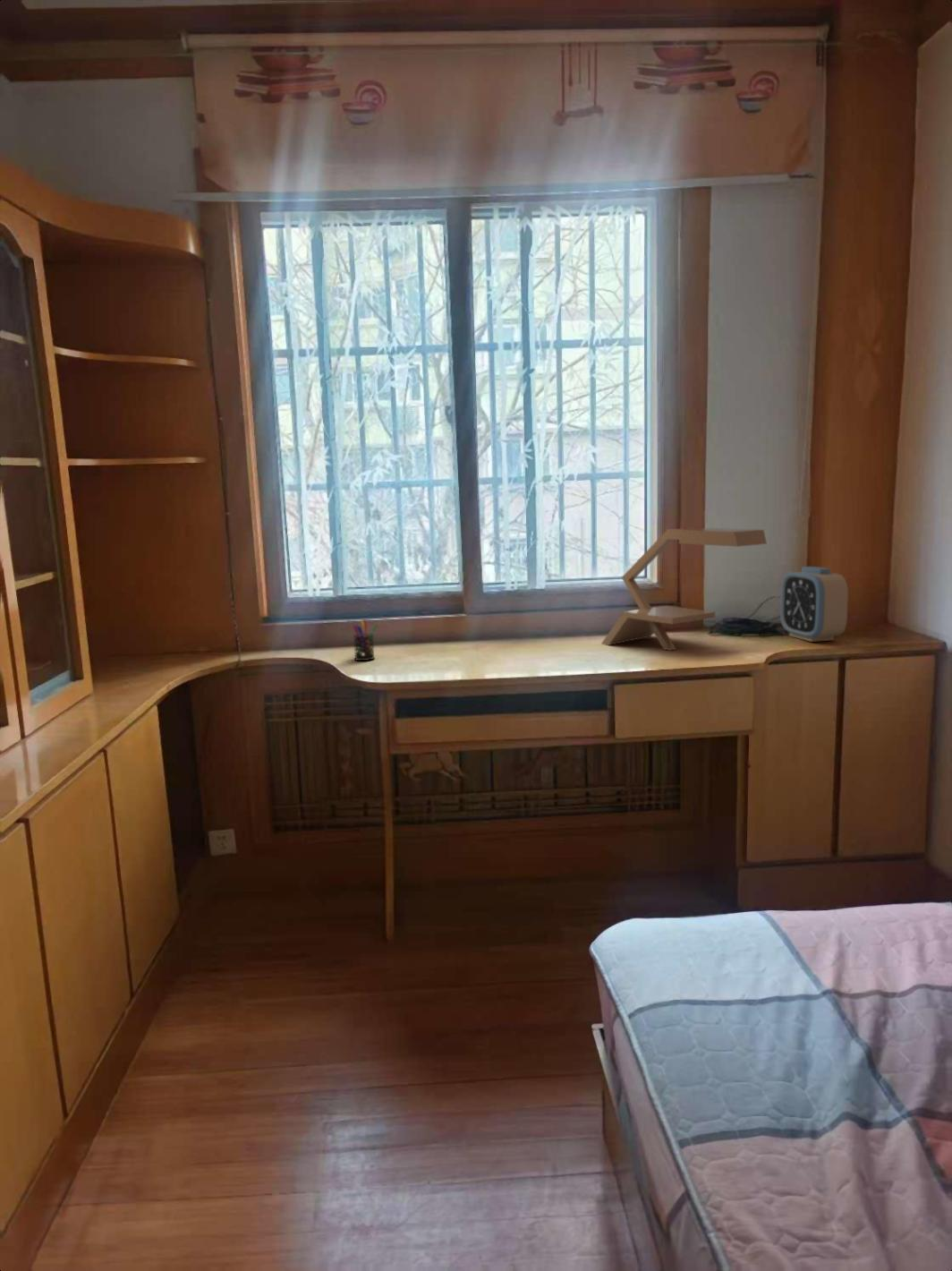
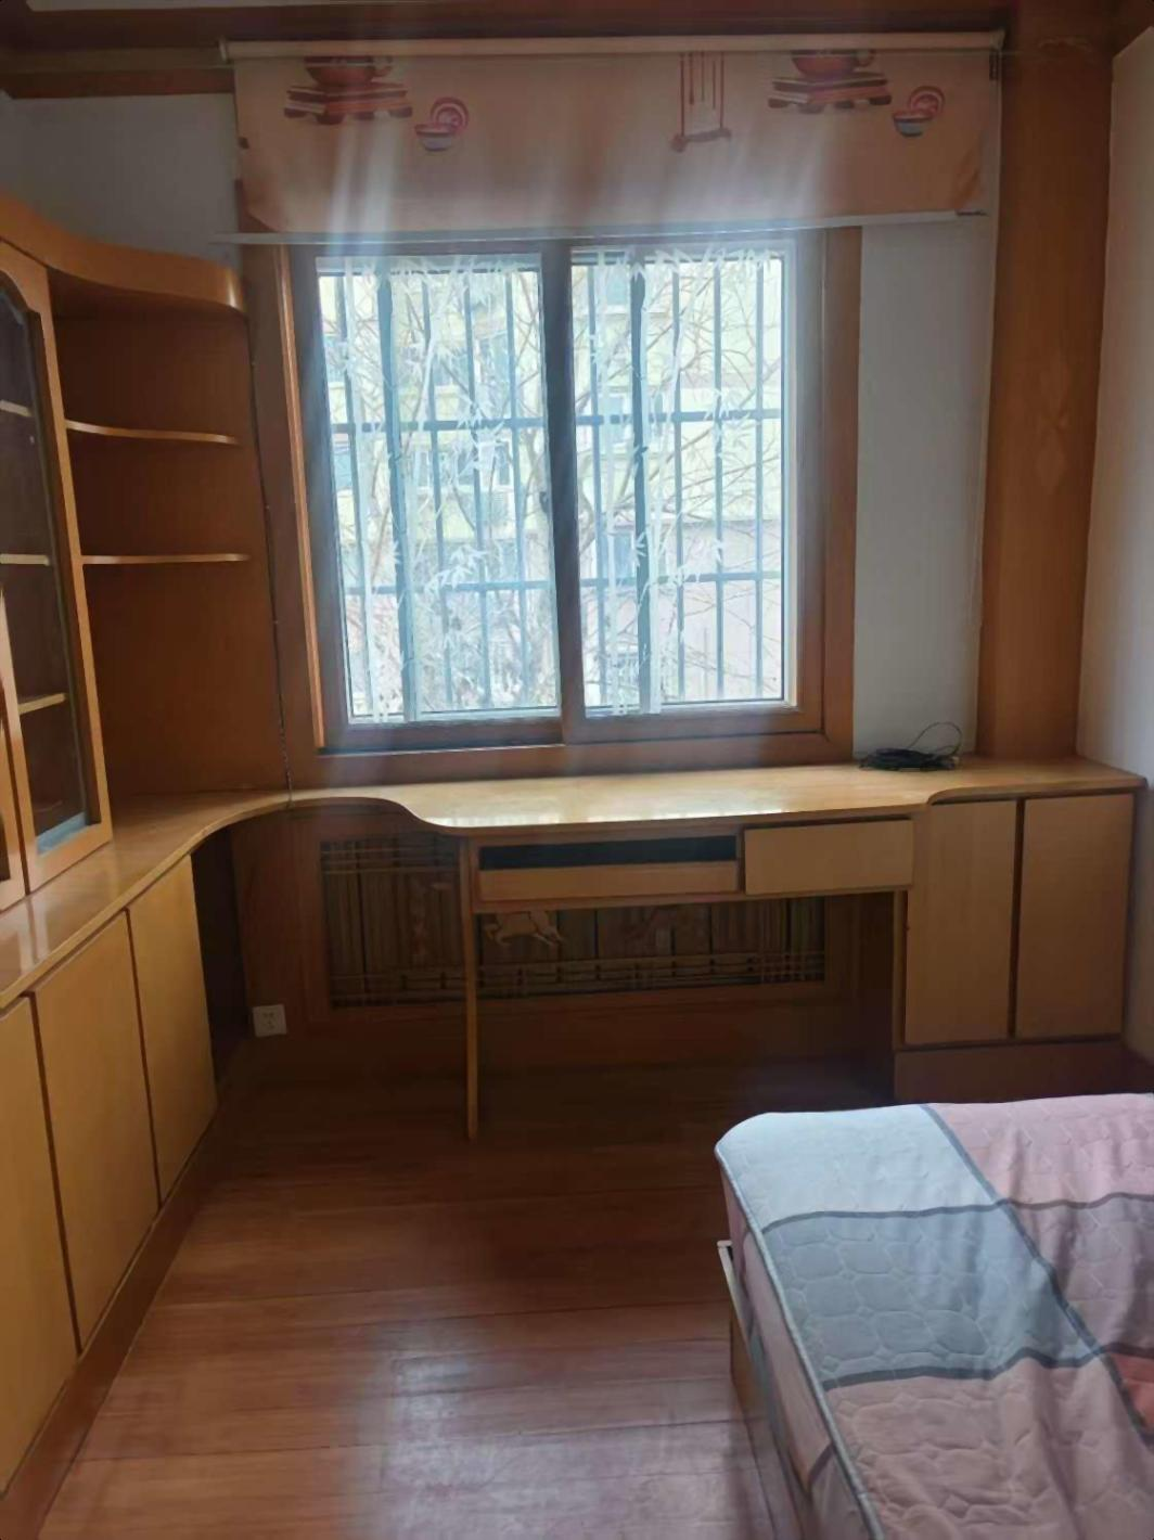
- desk lamp [600,527,768,652]
- pen holder [352,618,379,661]
- alarm clock [779,566,849,643]
